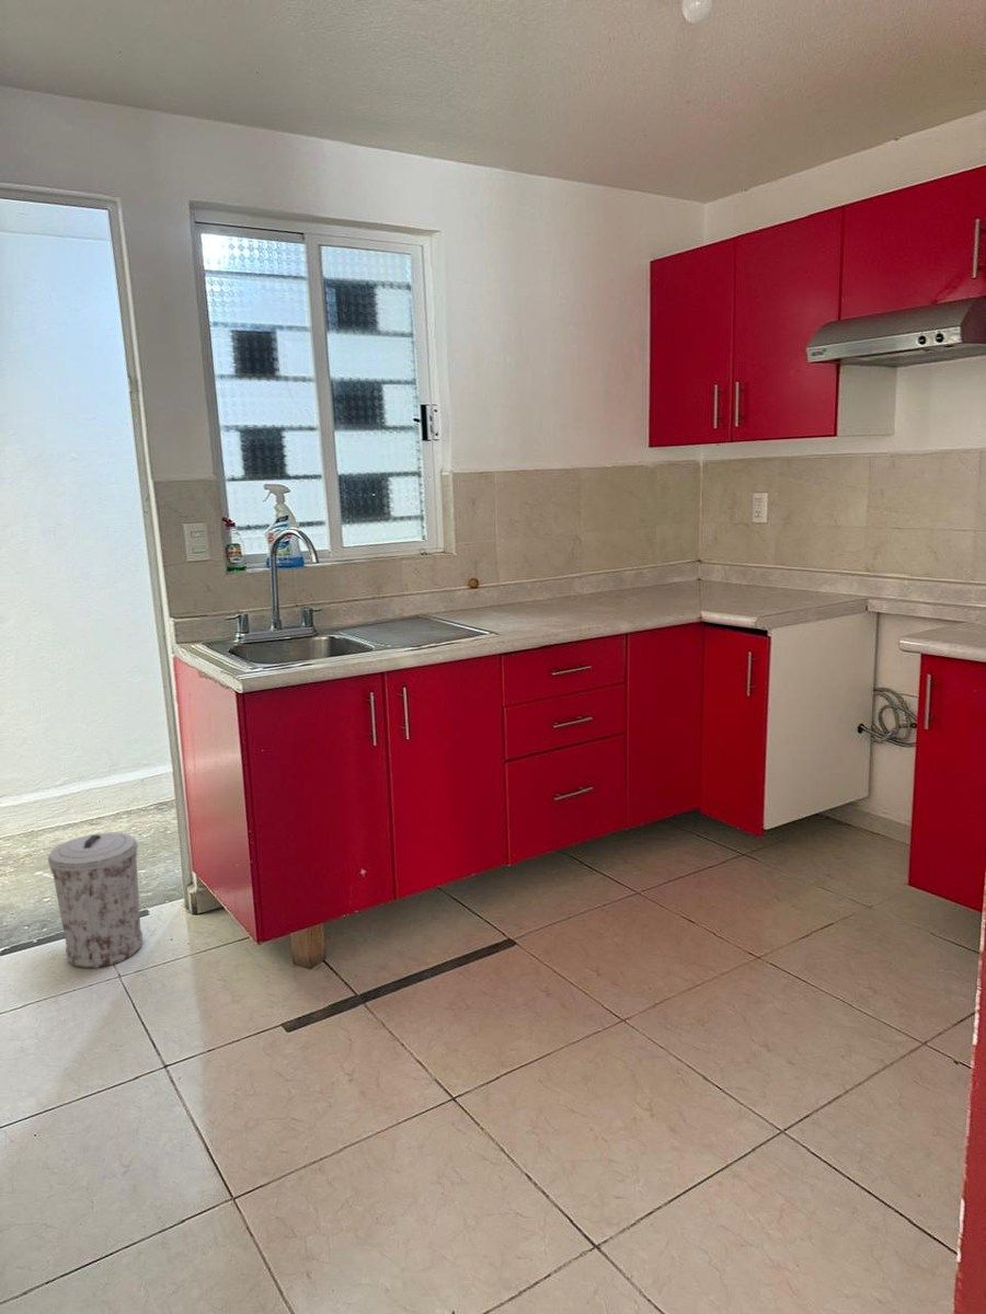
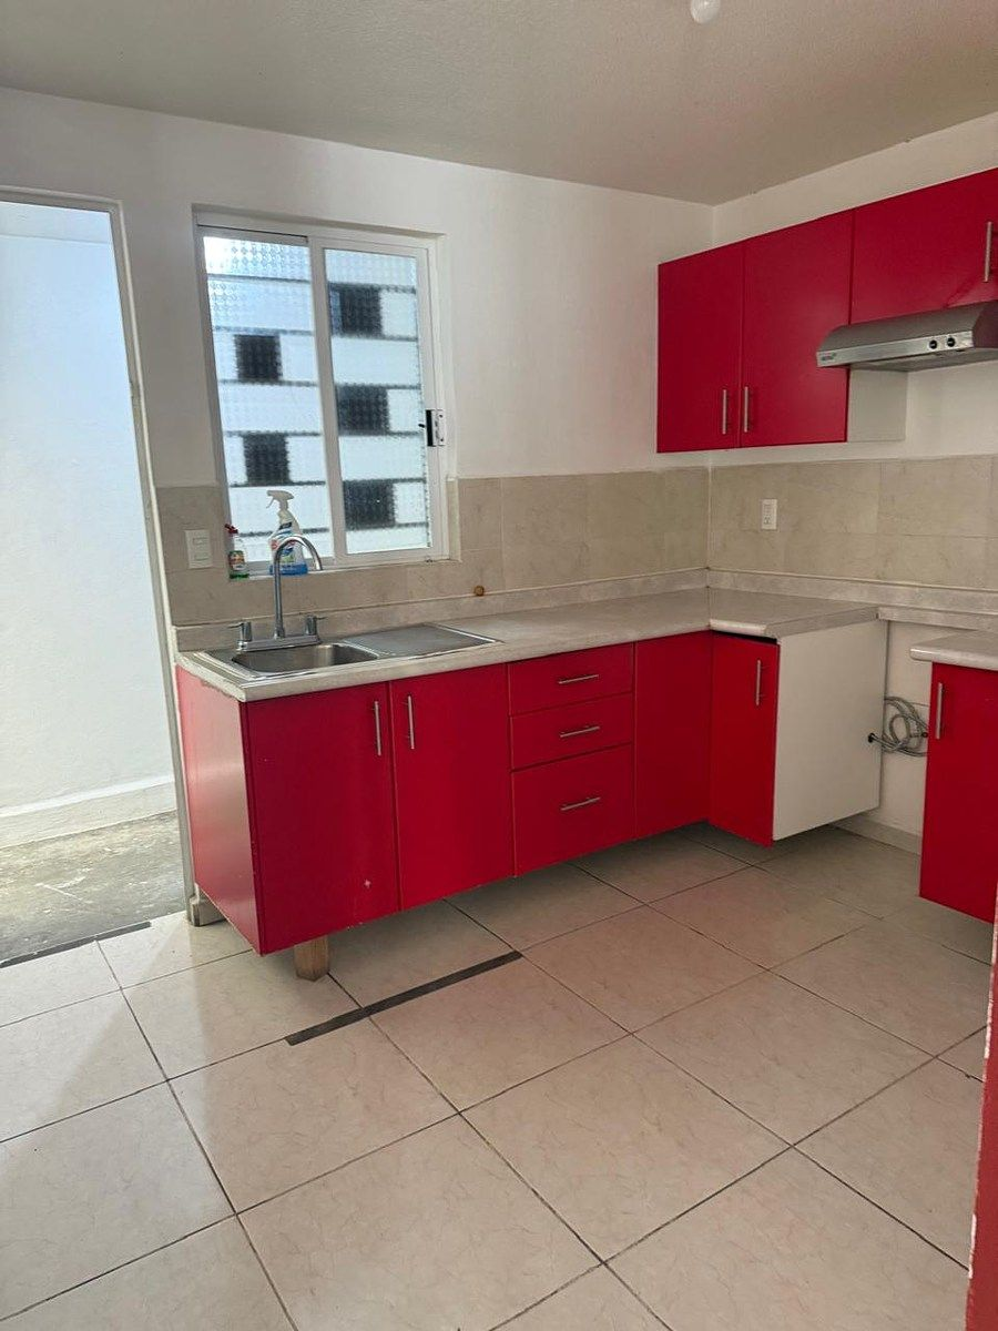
- trash can [47,831,144,969]
